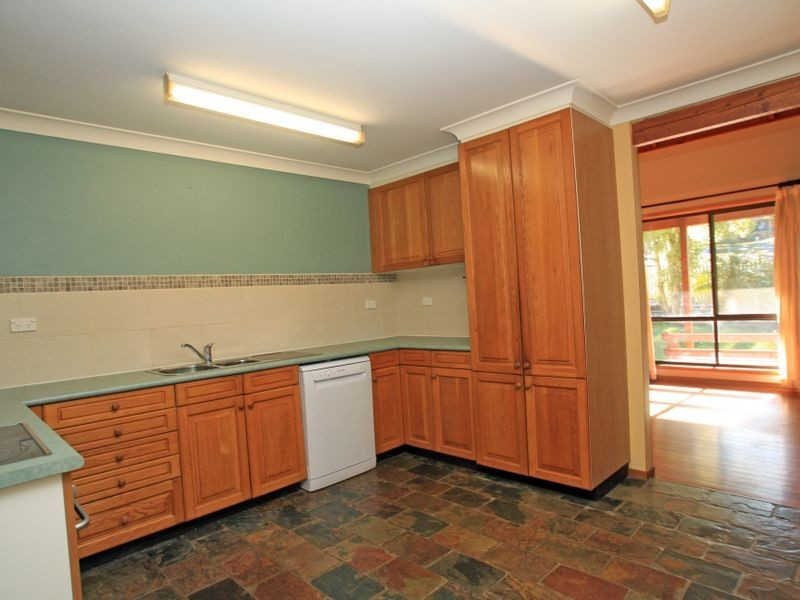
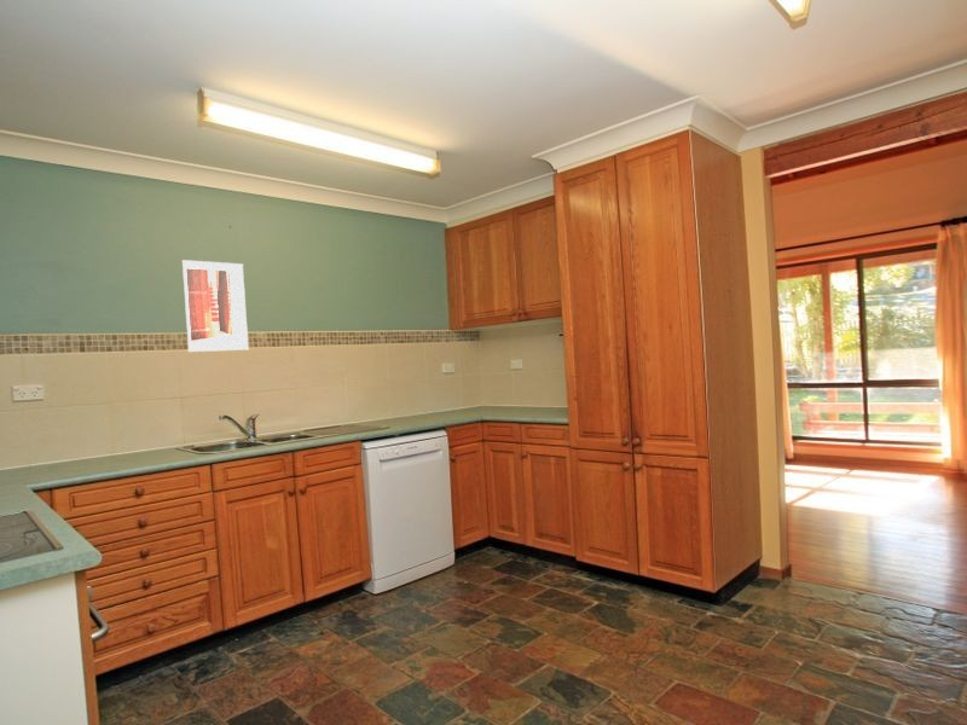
+ wall art [181,259,250,353]
